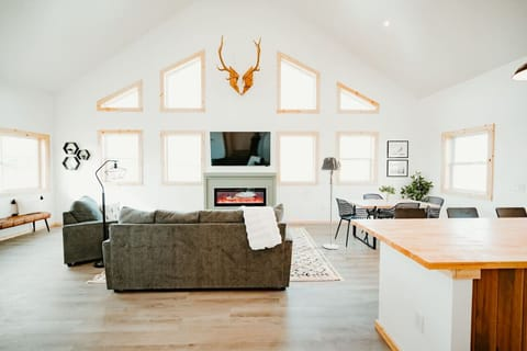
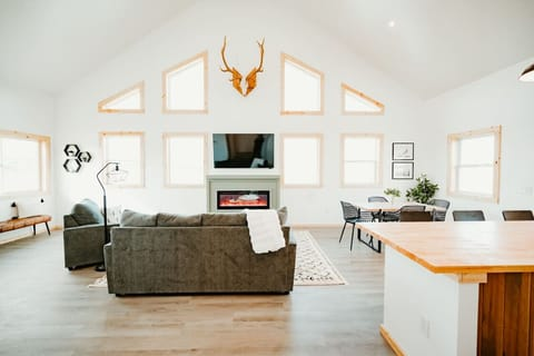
- floor lamp [321,156,344,250]
